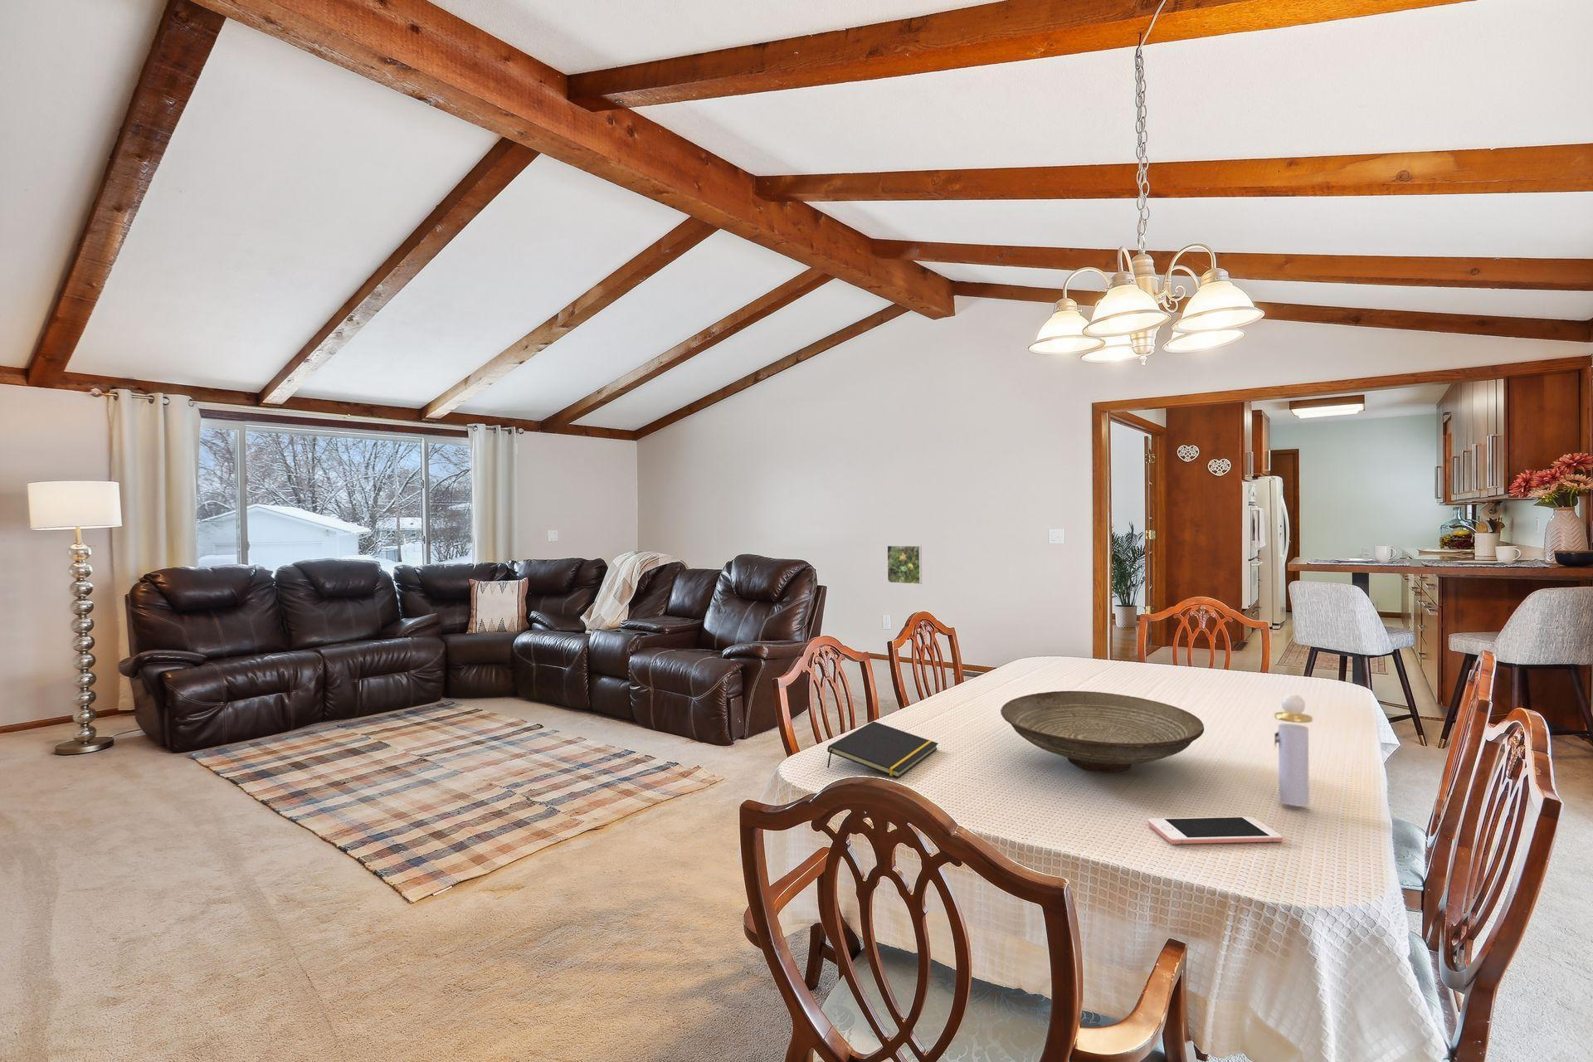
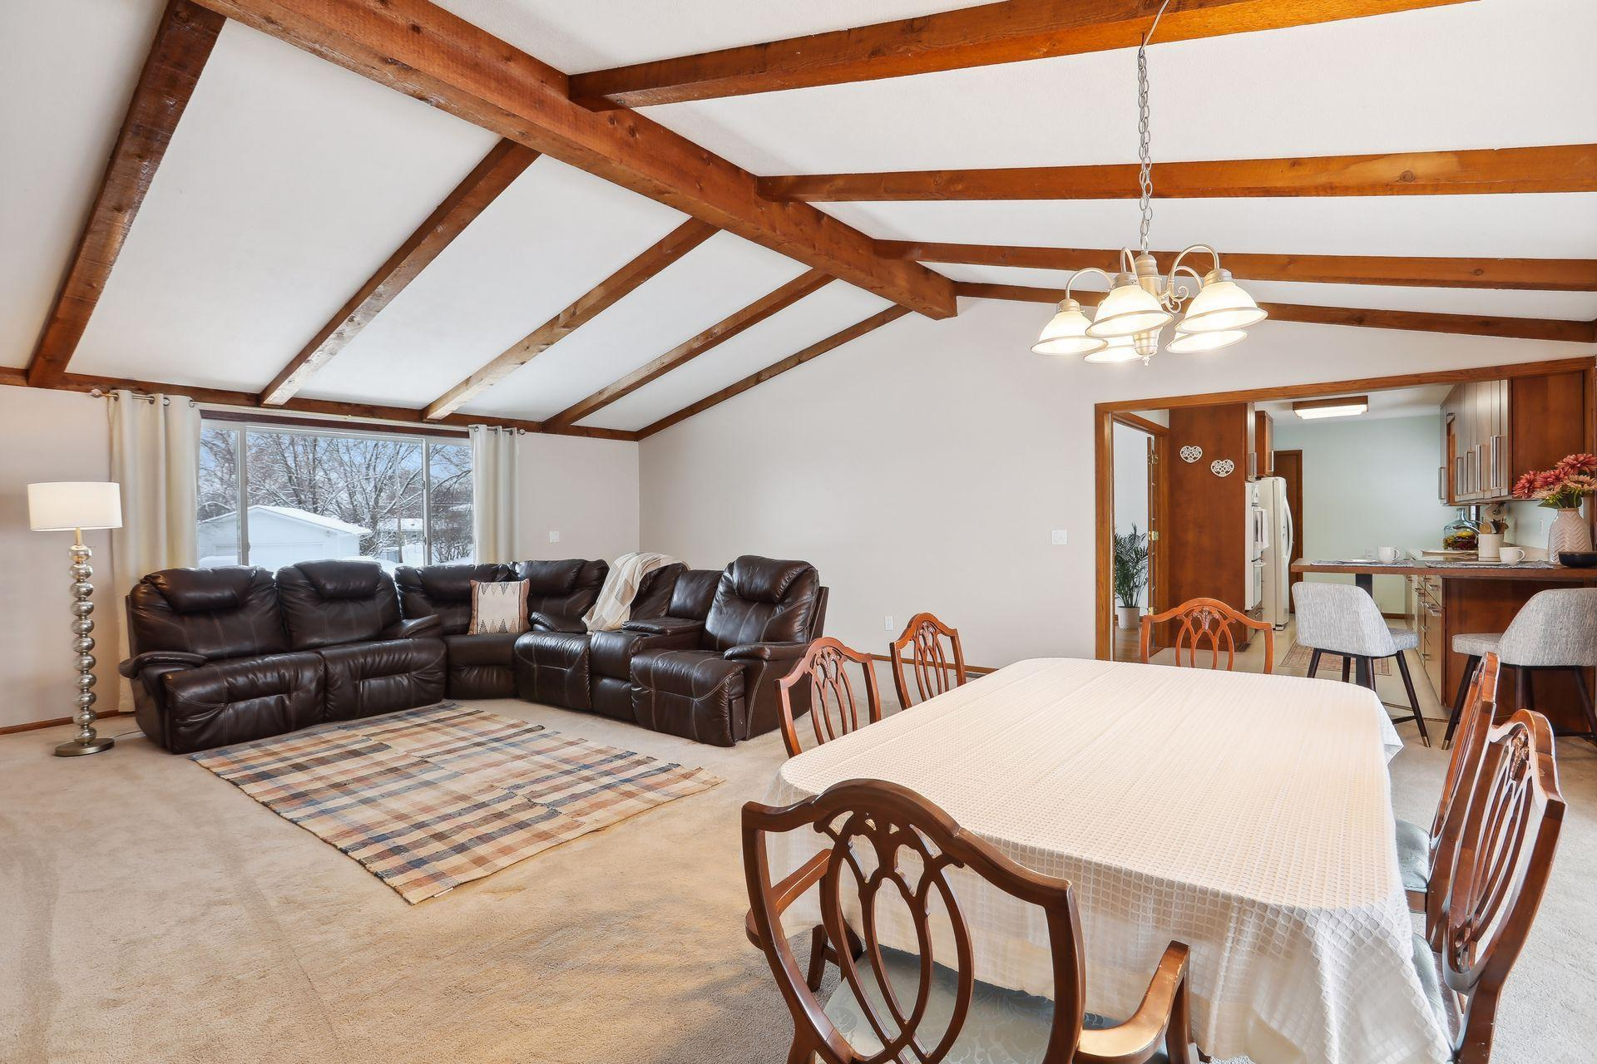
- perfume bottle [1274,692,1313,807]
- cell phone [1147,815,1284,845]
- decorative bowl [1000,690,1204,773]
- notepad [826,721,939,779]
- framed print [887,544,922,584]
